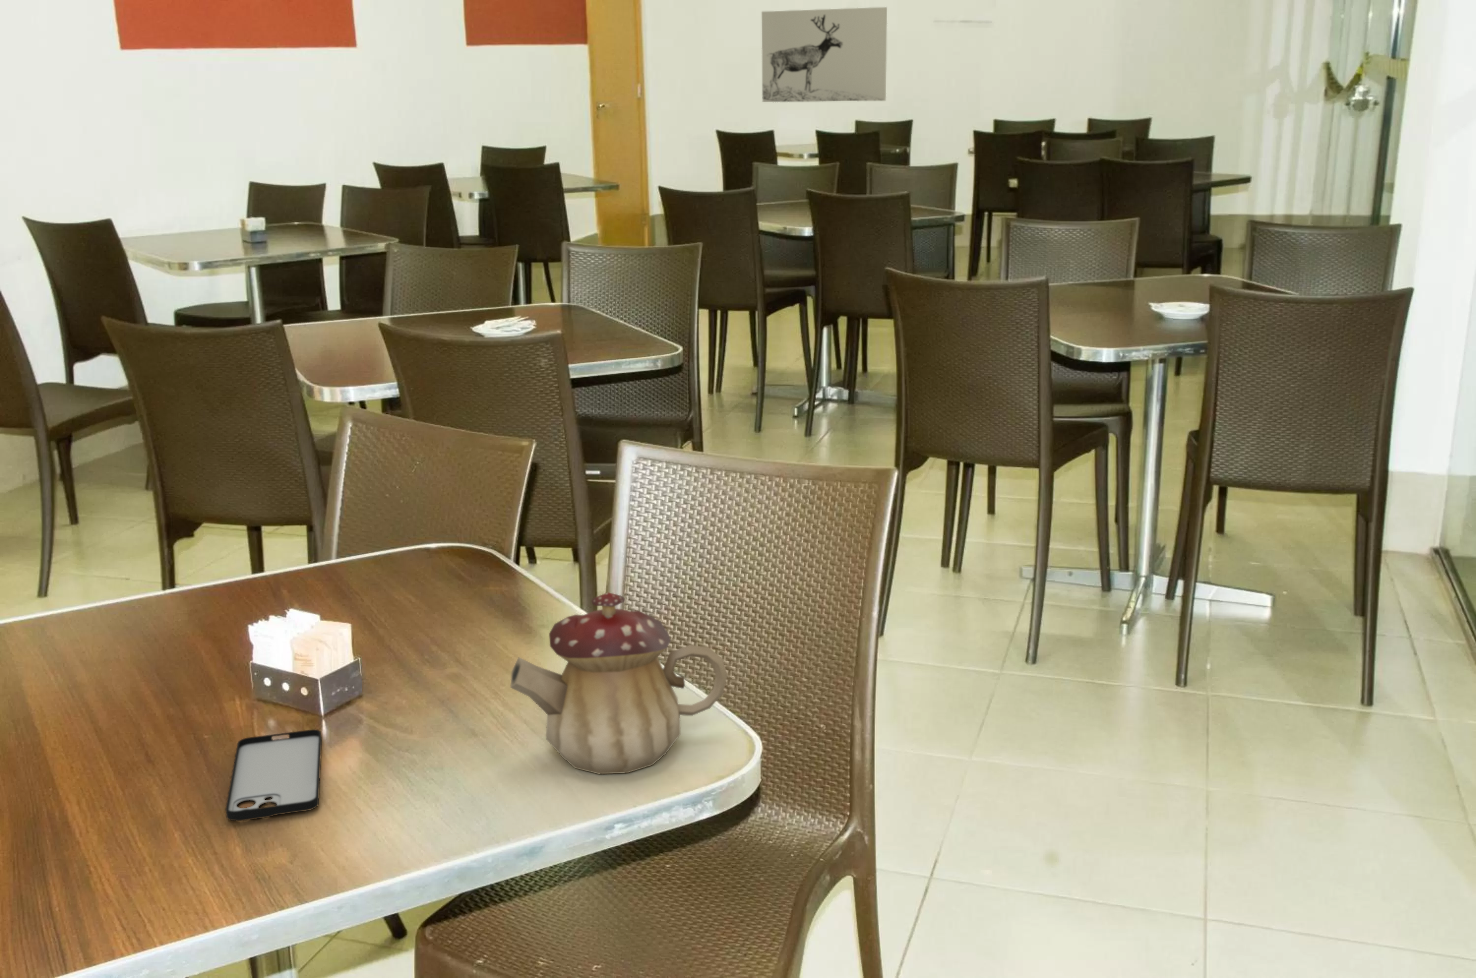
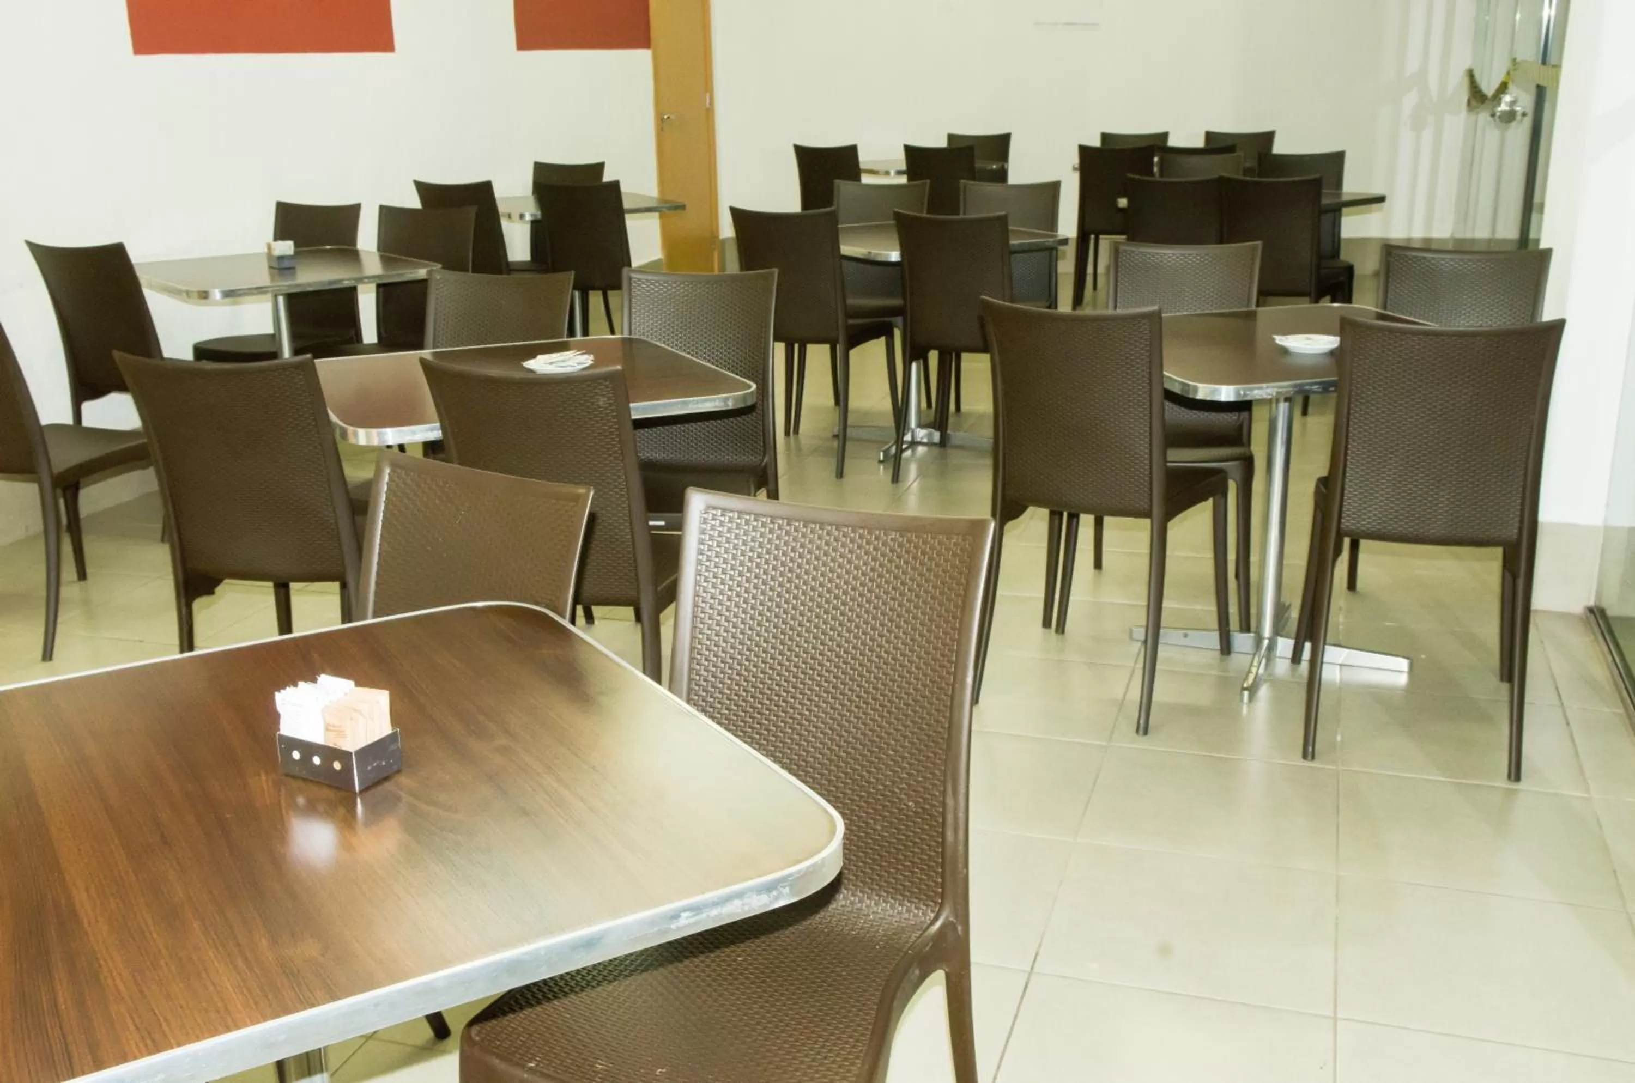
- wall art [761,7,888,103]
- teapot [510,592,728,774]
- smartphone [225,729,322,822]
